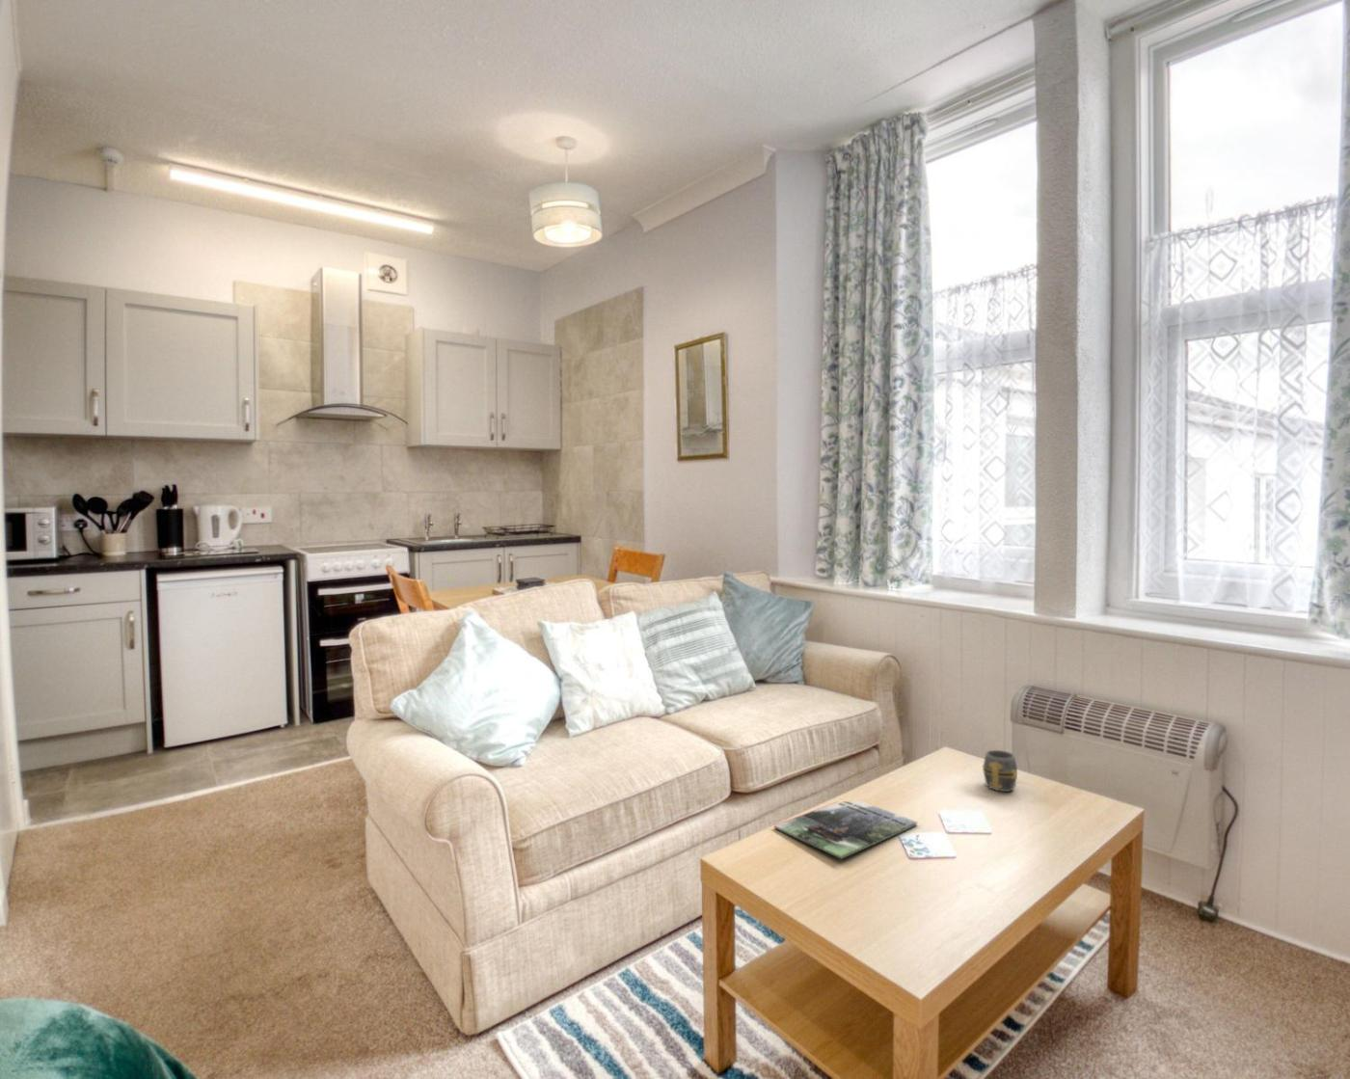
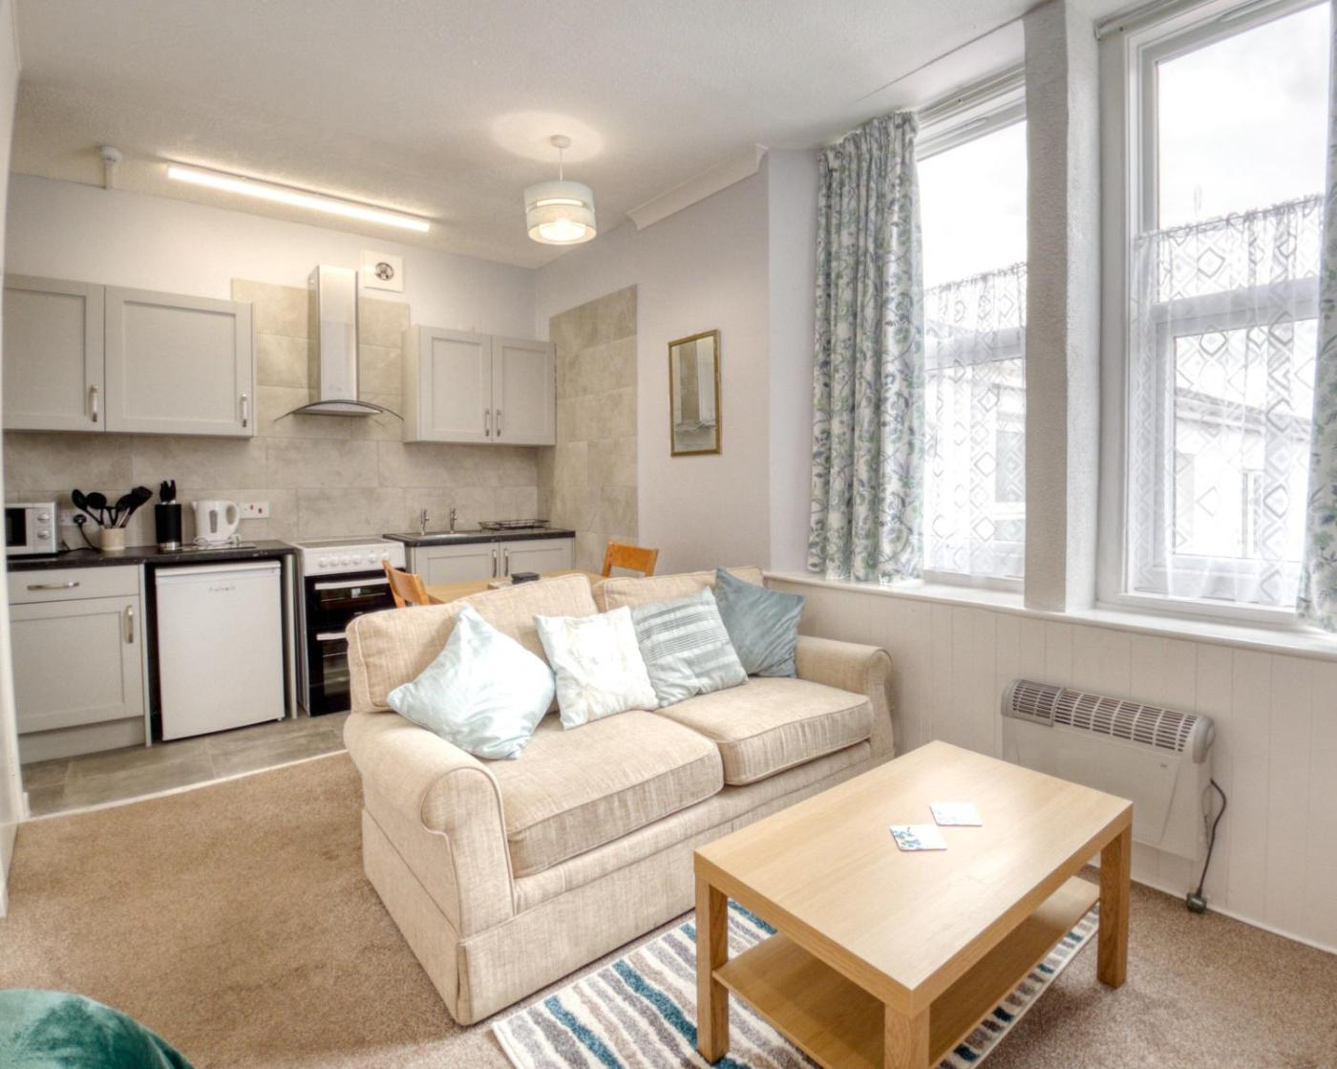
- magazine [773,800,918,860]
- mug [981,749,1019,793]
